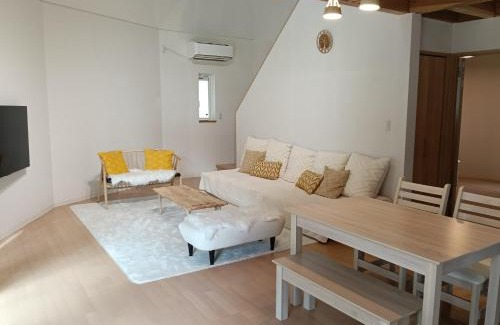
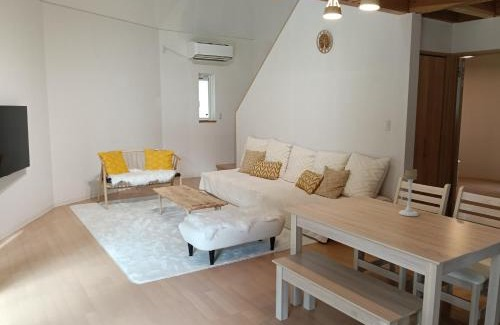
+ candle holder [398,168,420,217]
